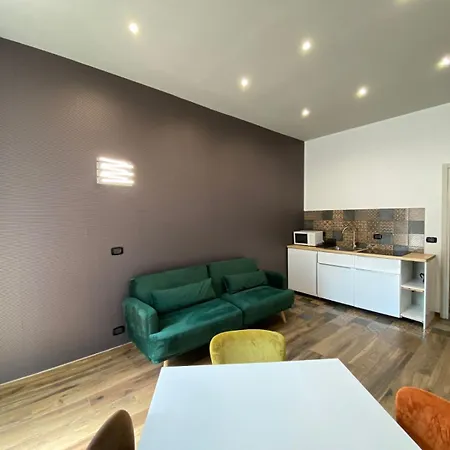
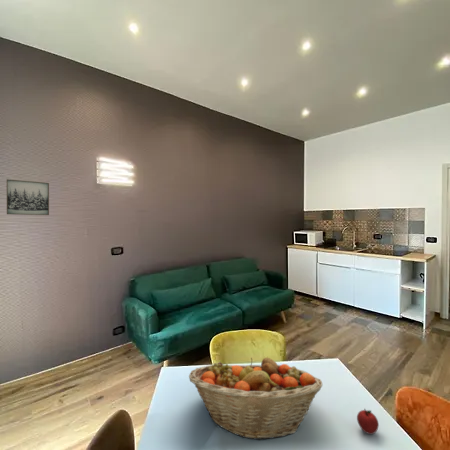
+ wall art [6,178,50,216]
+ apple [356,407,380,435]
+ fruit basket [188,357,323,441]
